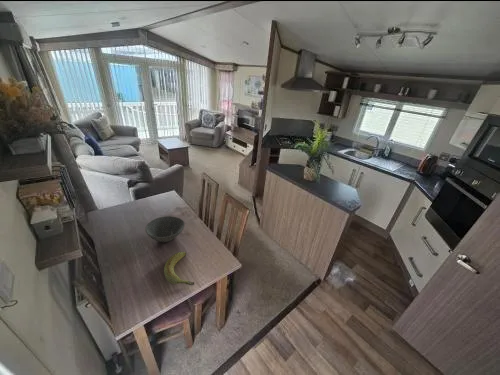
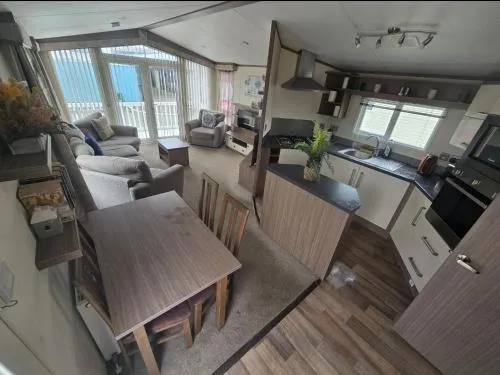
- banana [163,251,195,286]
- bowl [144,215,186,243]
